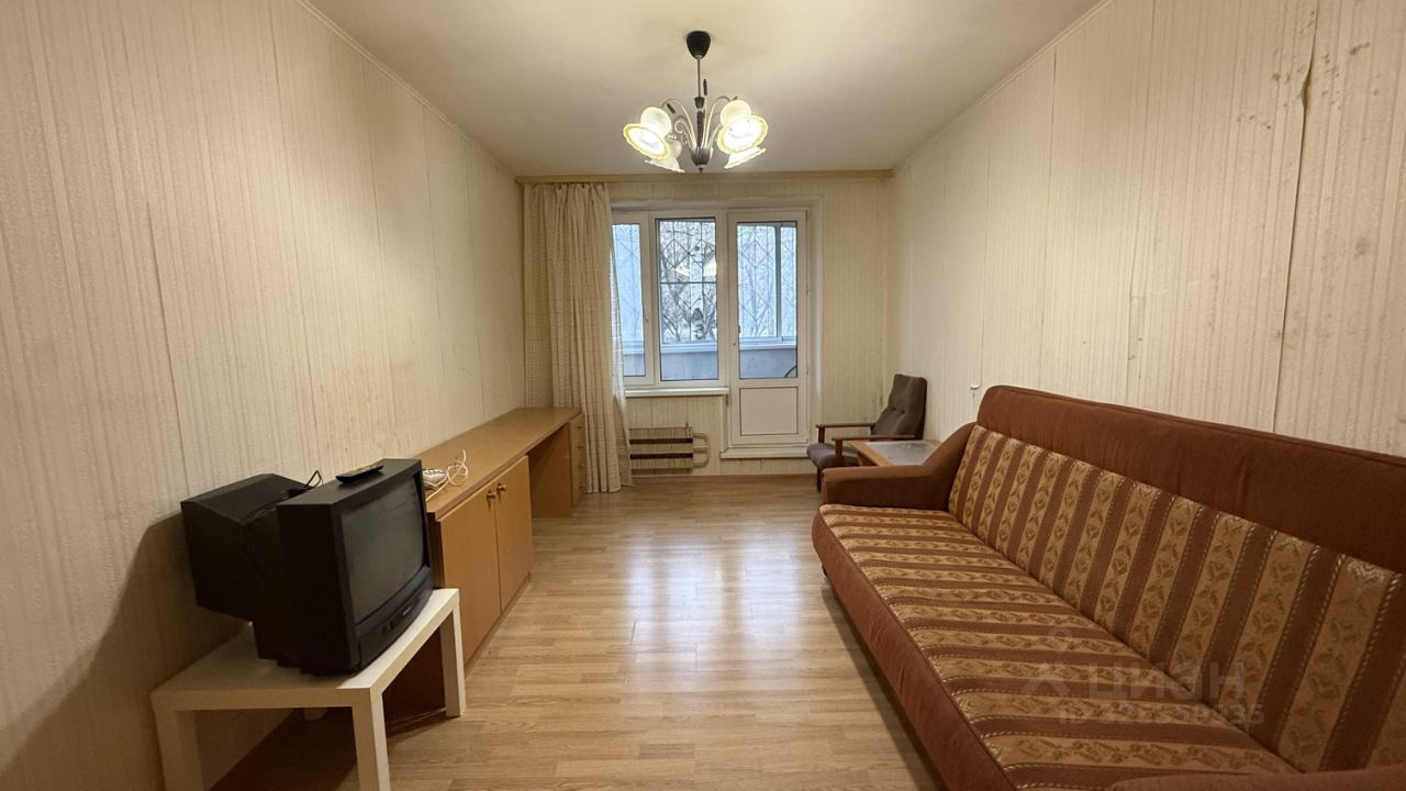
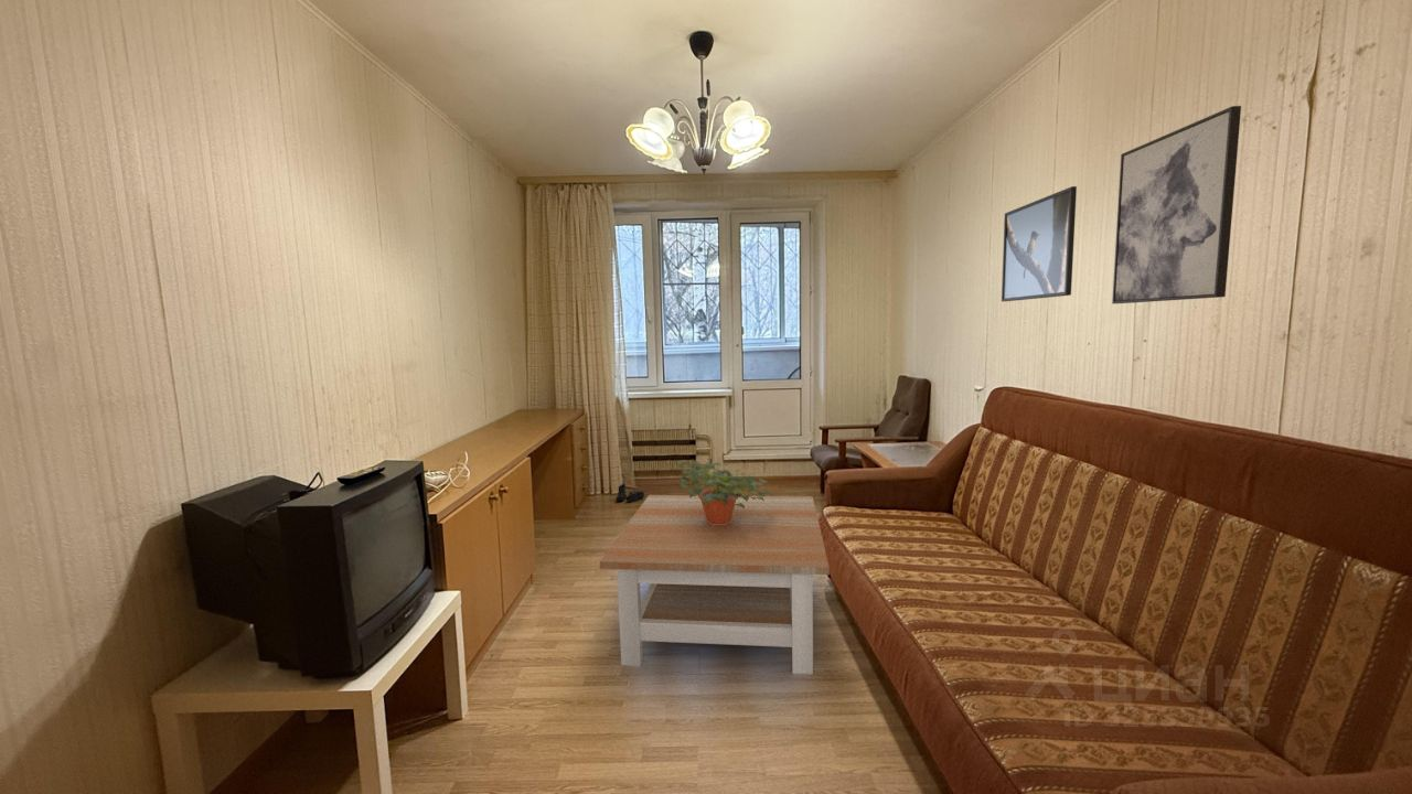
+ boots [616,482,645,503]
+ wall art [1111,105,1242,305]
+ potted plant [674,457,773,525]
+ coffee table [599,494,831,676]
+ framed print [1001,185,1078,302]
